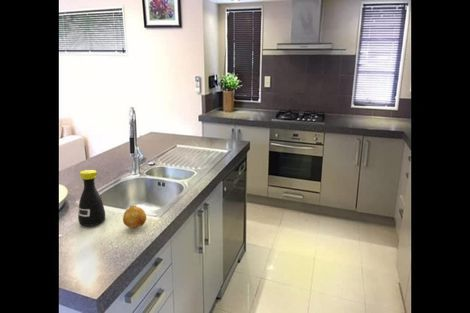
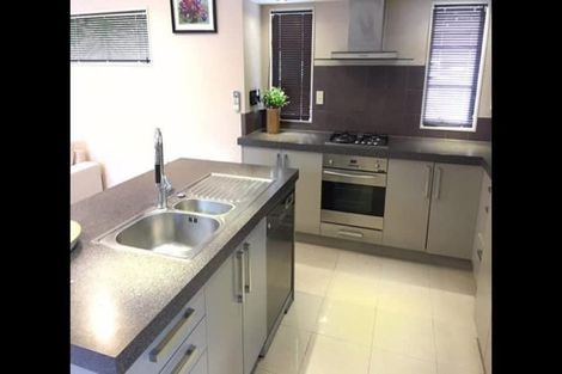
- fruit [122,204,147,229]
- bottle [77,169,106,227]
